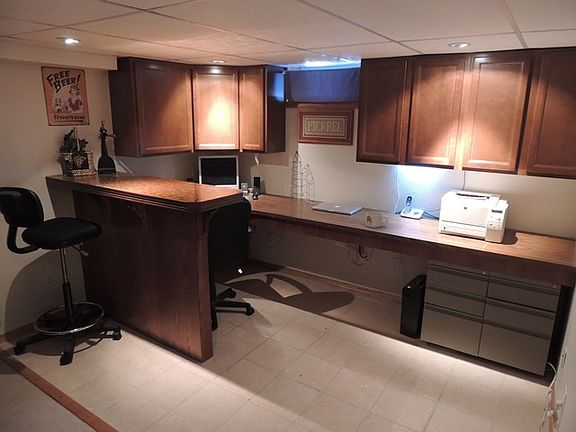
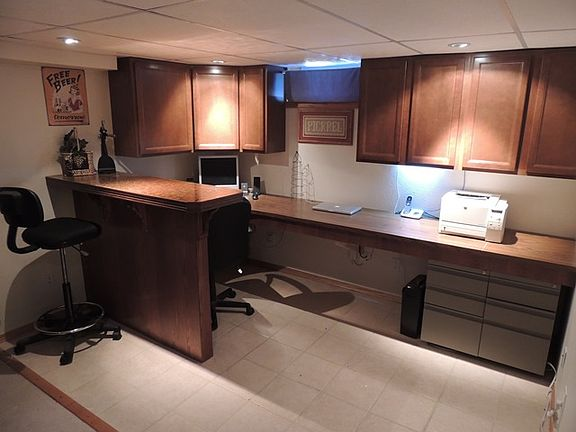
- mug [365,211,389,229]
